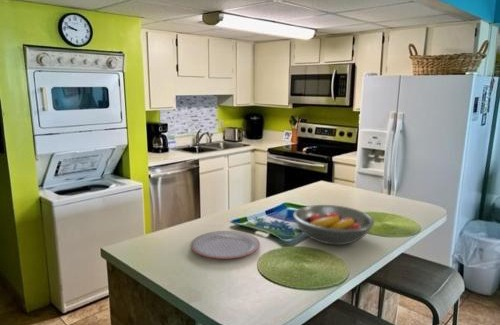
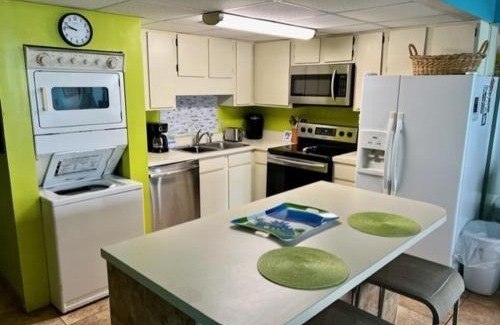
- plate [190,230,261,260]
- fruit bowl [292,204,375,246]
